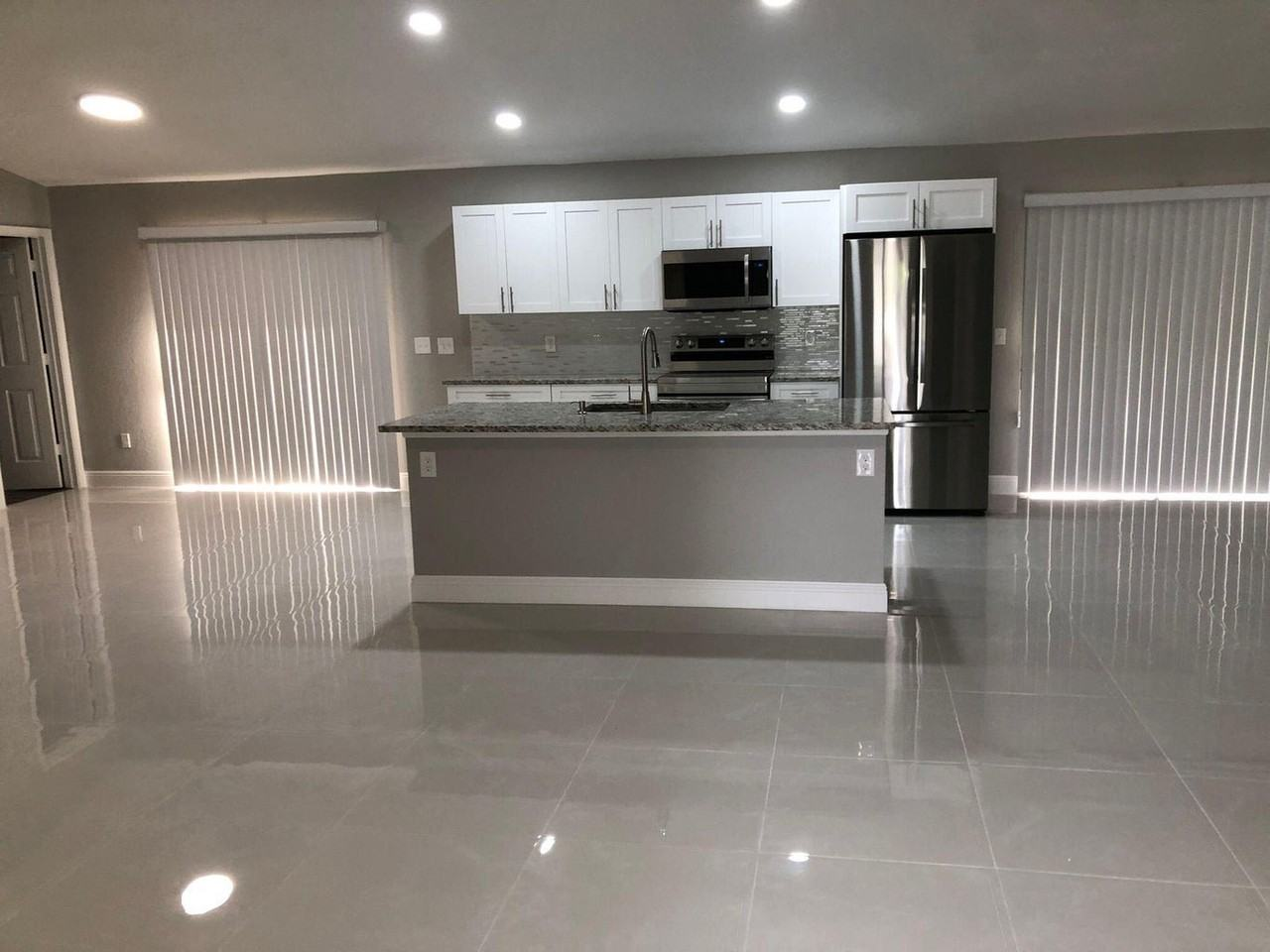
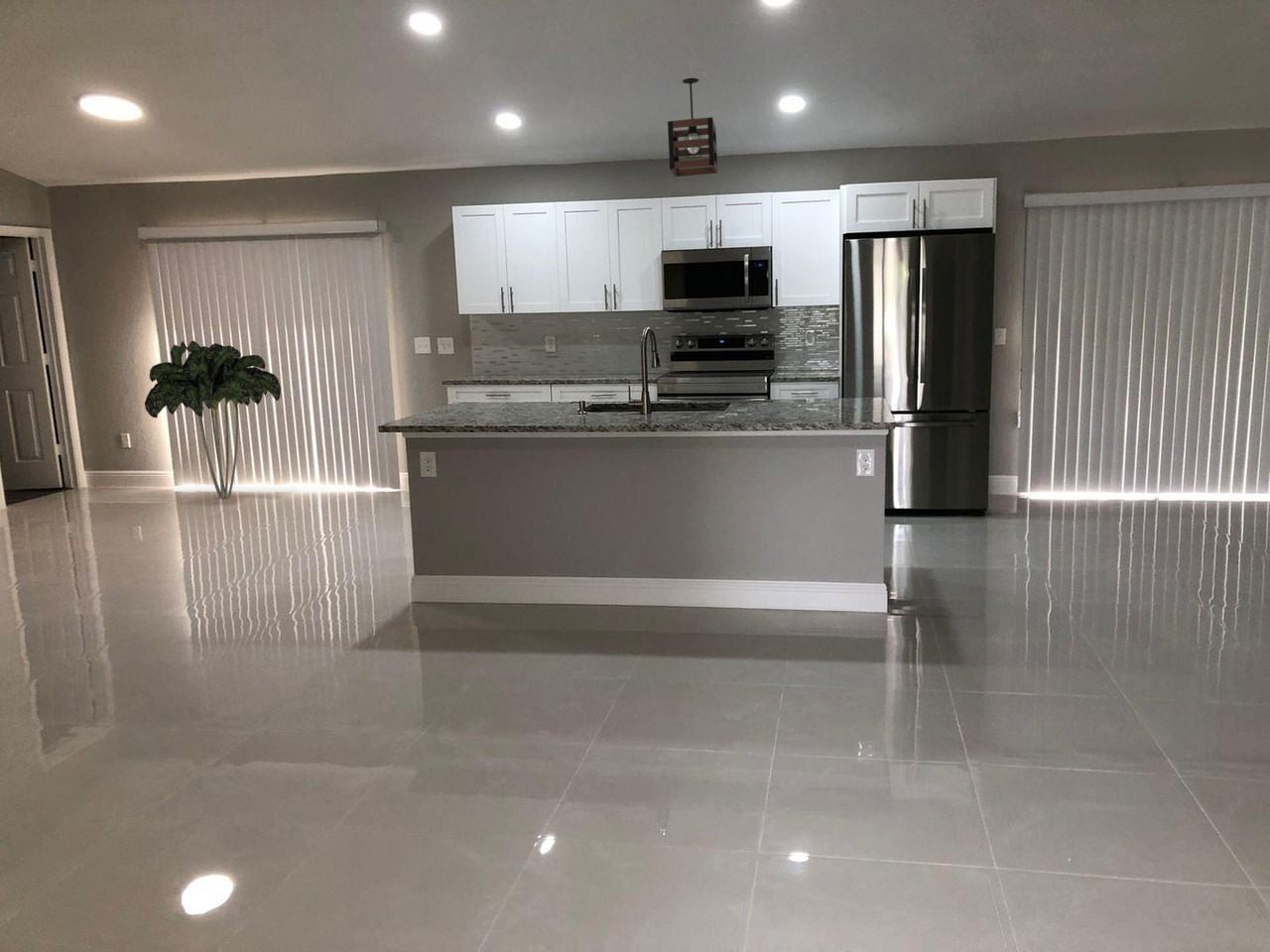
+ indoor plant [144,340,282,500]
+ pendant light [667,77,718,178]
